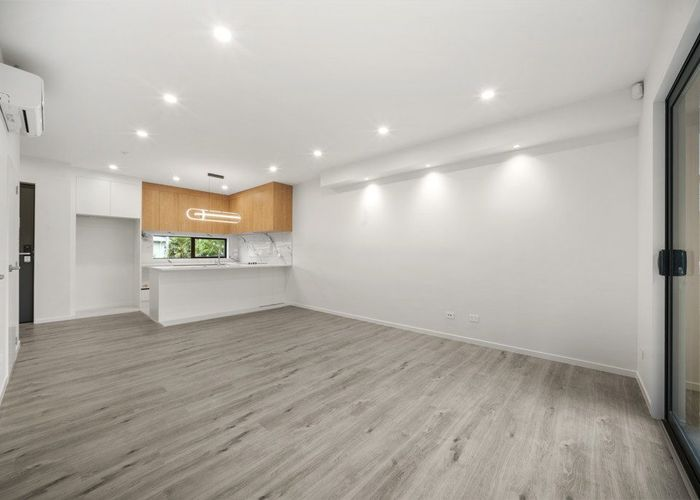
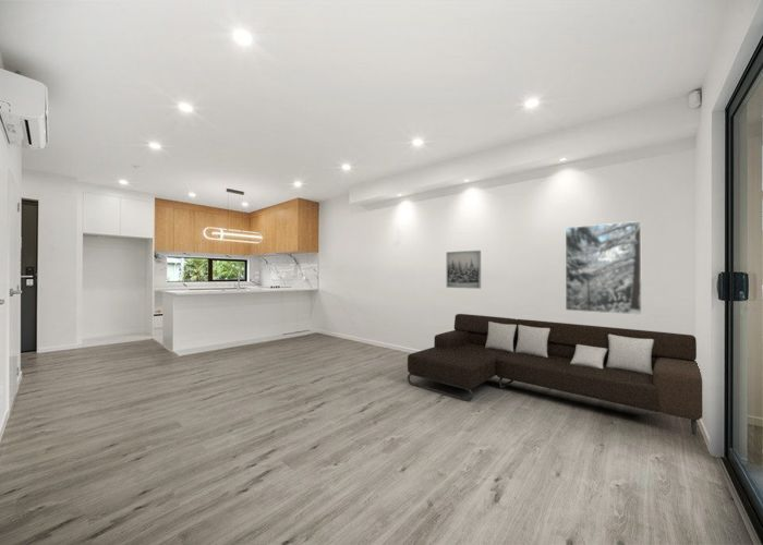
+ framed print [565,220,643,316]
+ wall art [446,250,482,290]
+ sofa [407,313,703,436]
